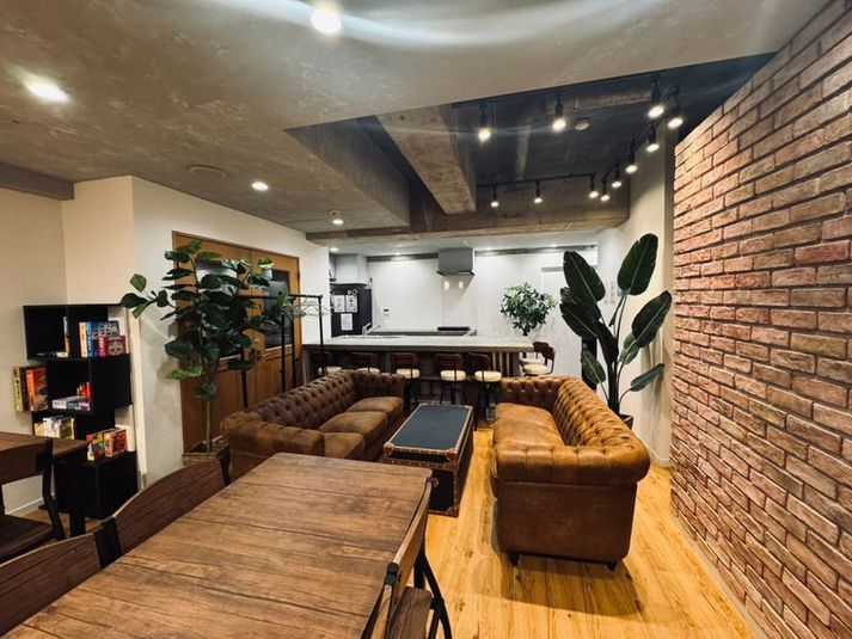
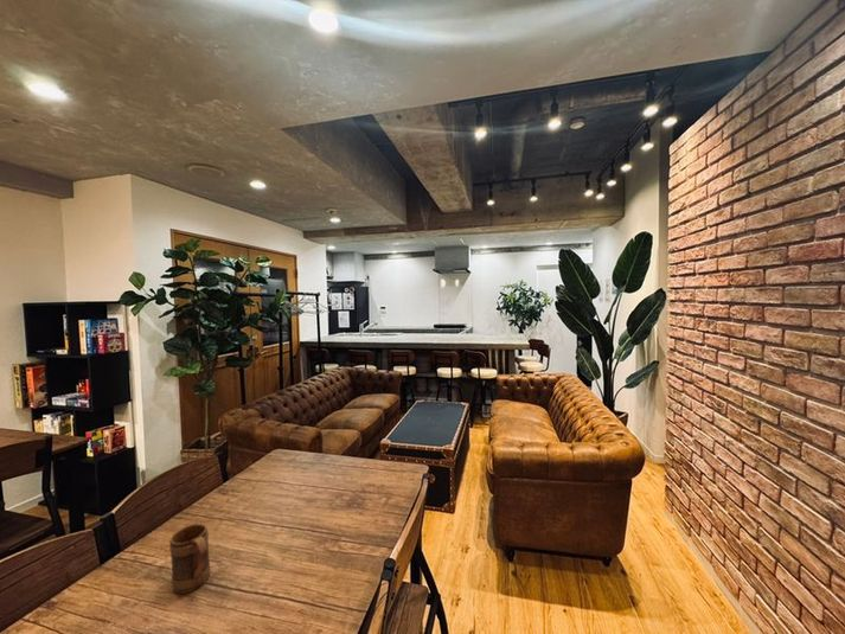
+ mug [168,523,211,595]
